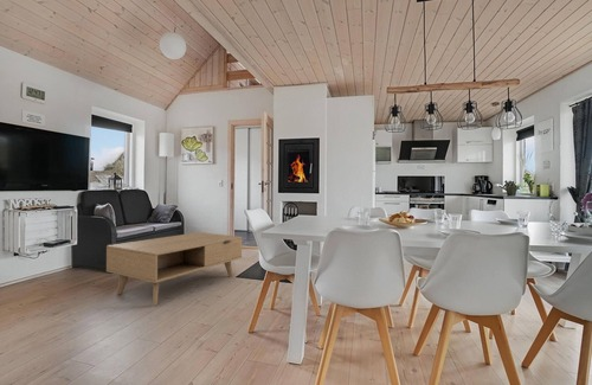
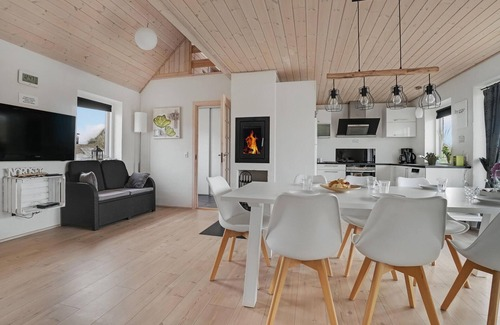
- coffee table [105,231,243,307]
